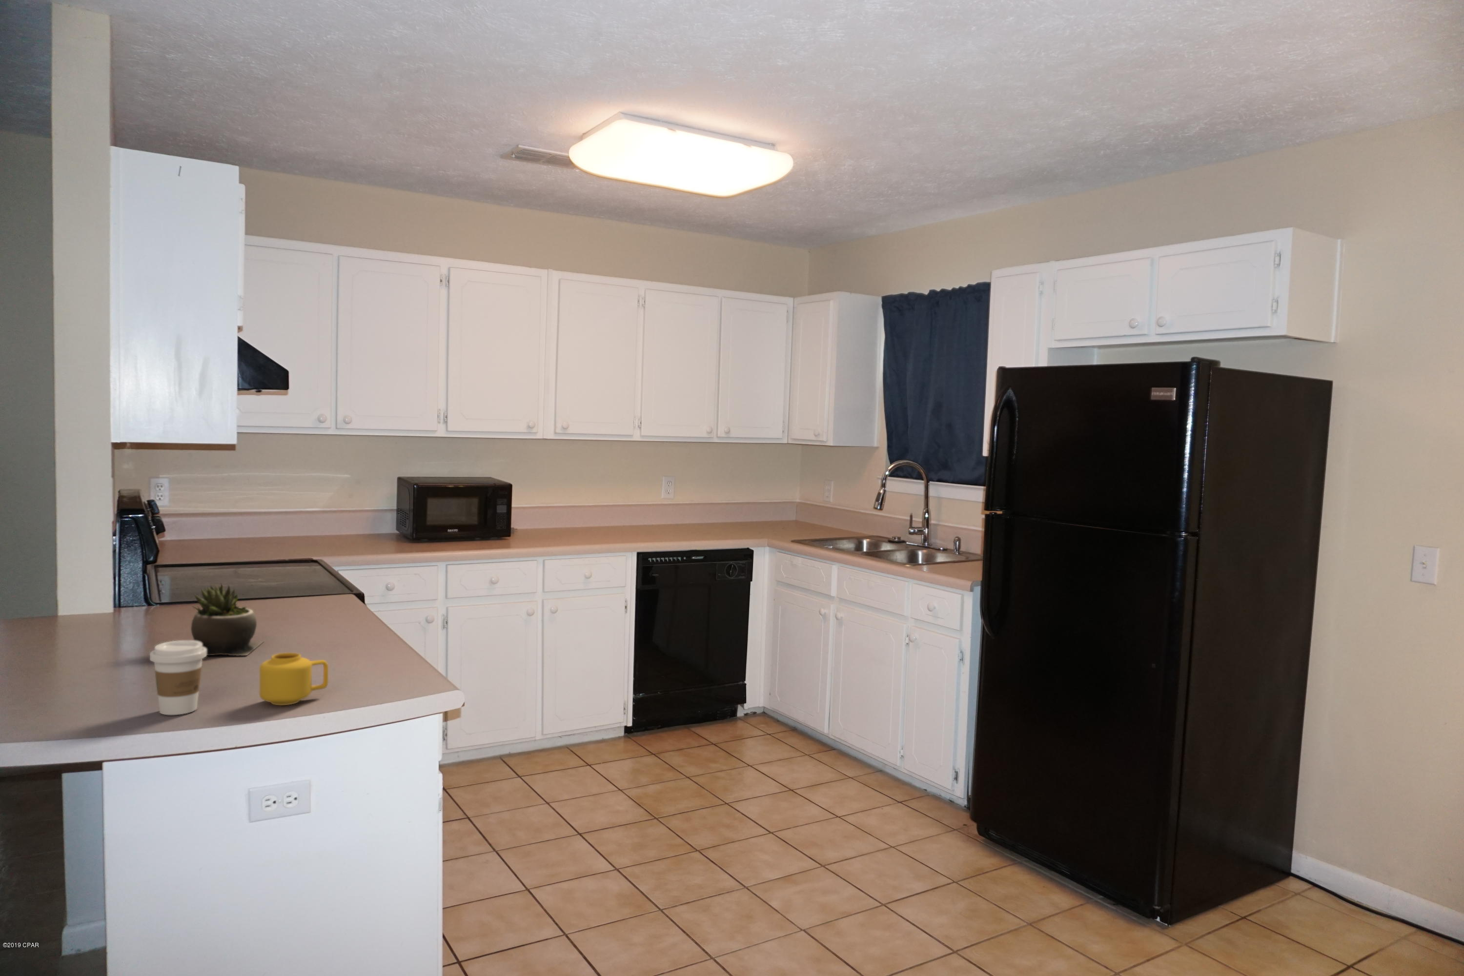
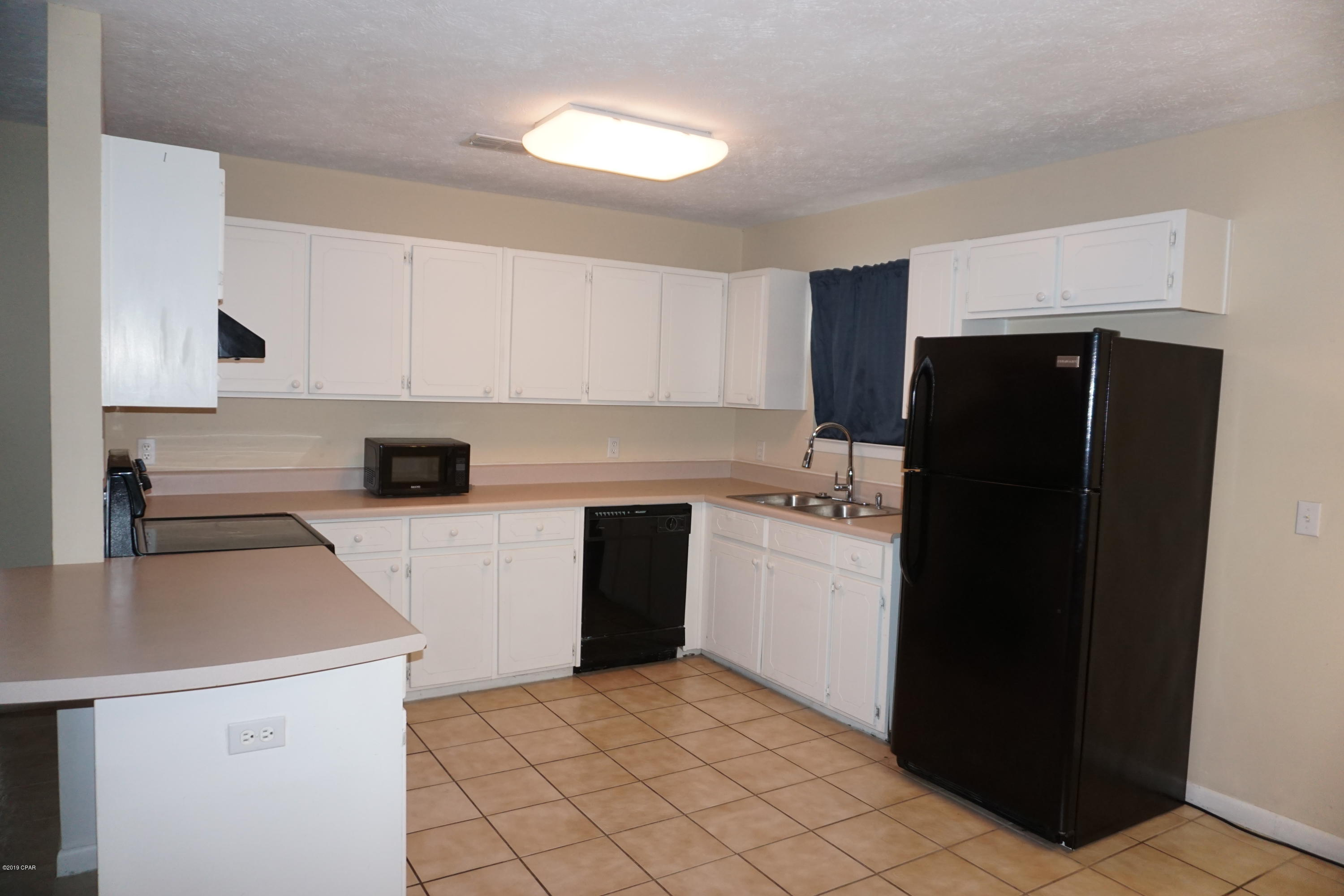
- mug [259,652,329,706]
- succulent plant [191,582,265,656]
- coffee cup [149,639,207,716]
